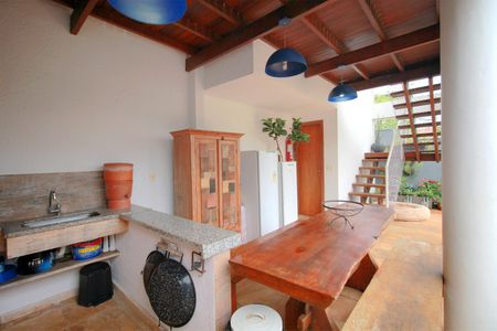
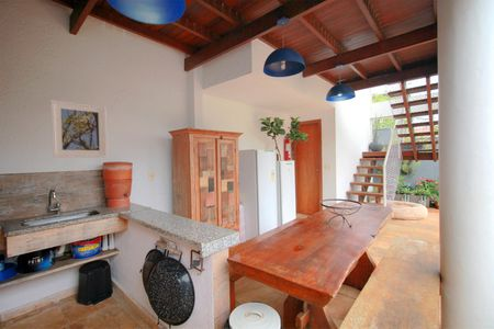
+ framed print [49,99,109,159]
